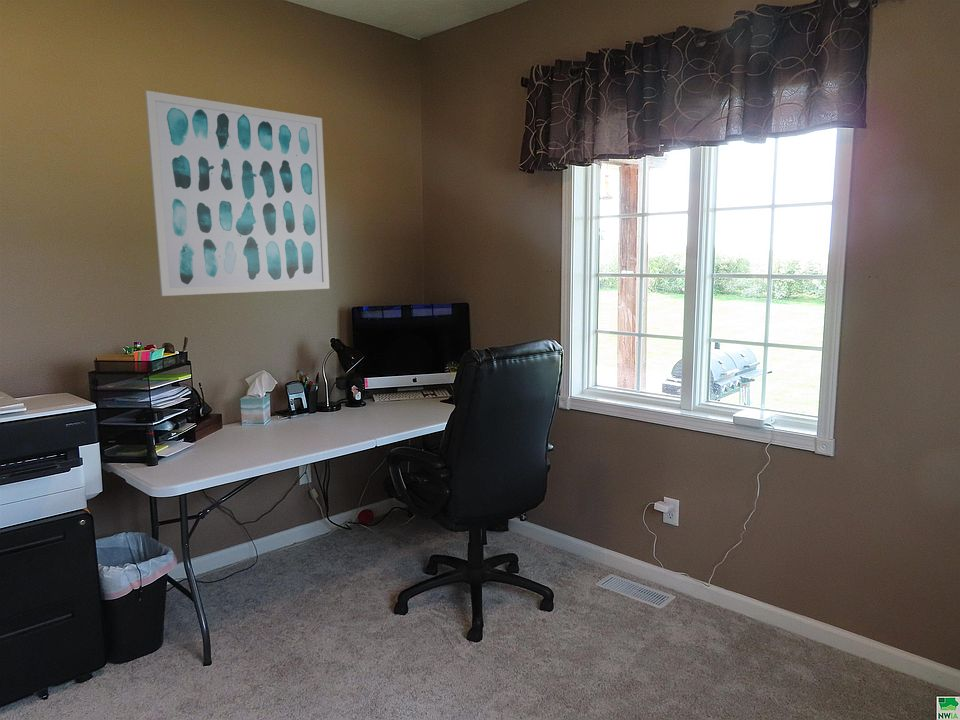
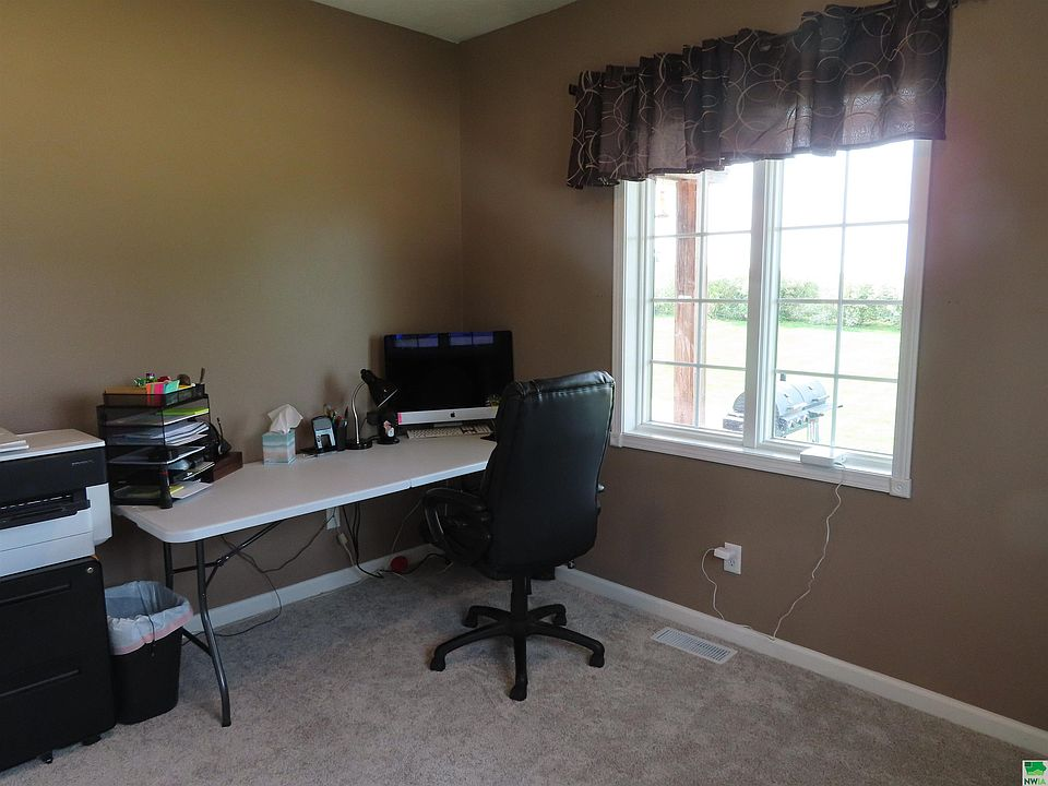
- wall art [144,90,330,297]
